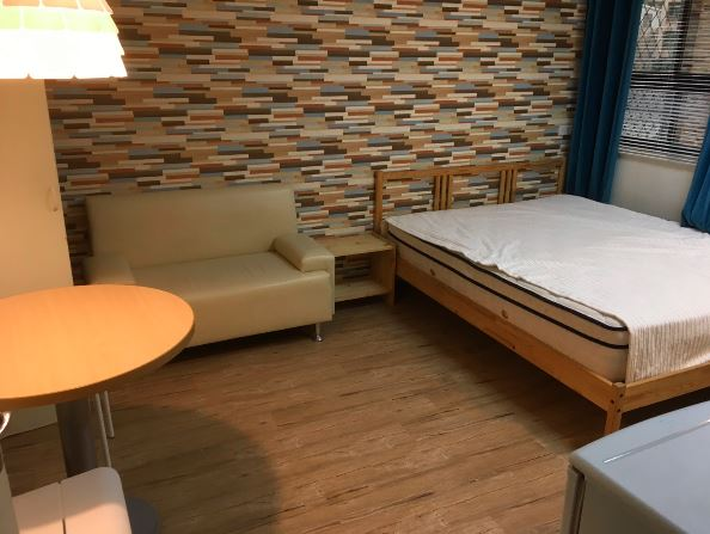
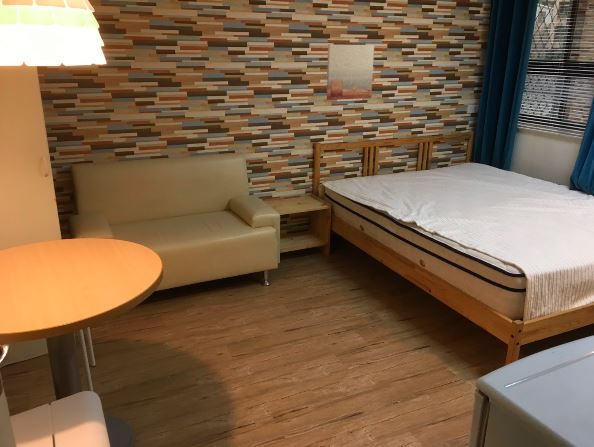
+ wall art [326,44,375,101]
